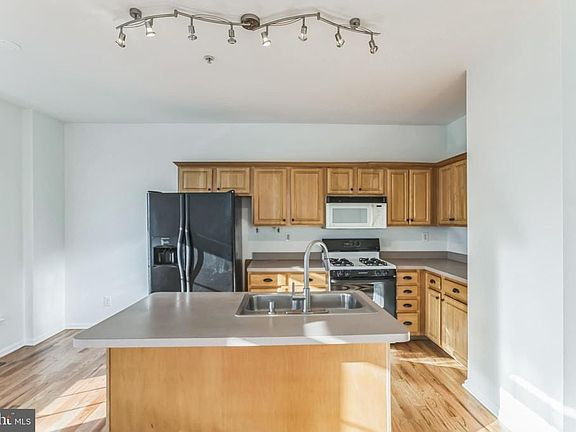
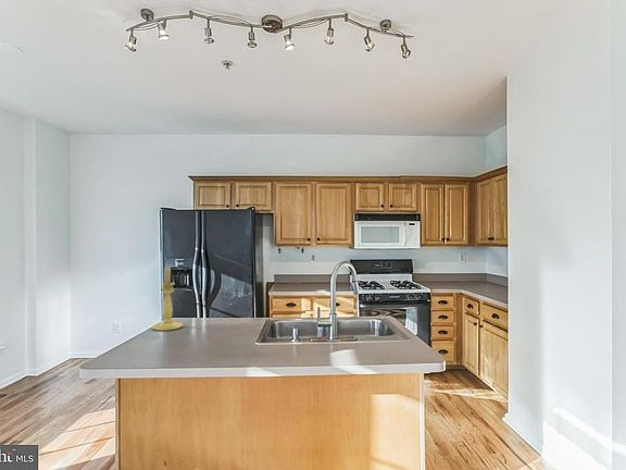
+ candle holder [151,267,185,332]
